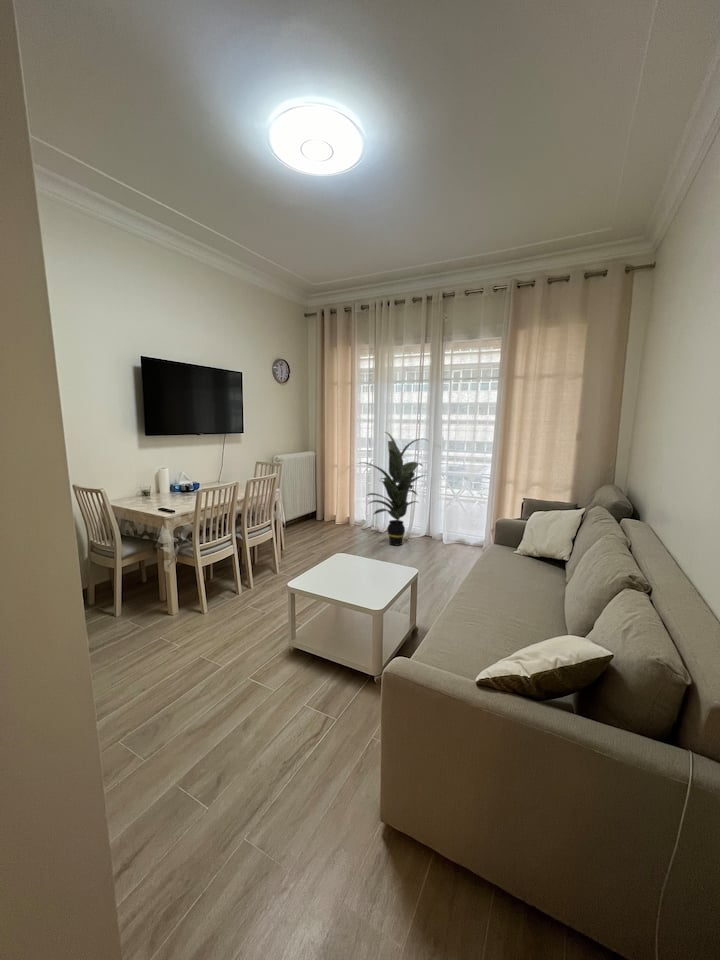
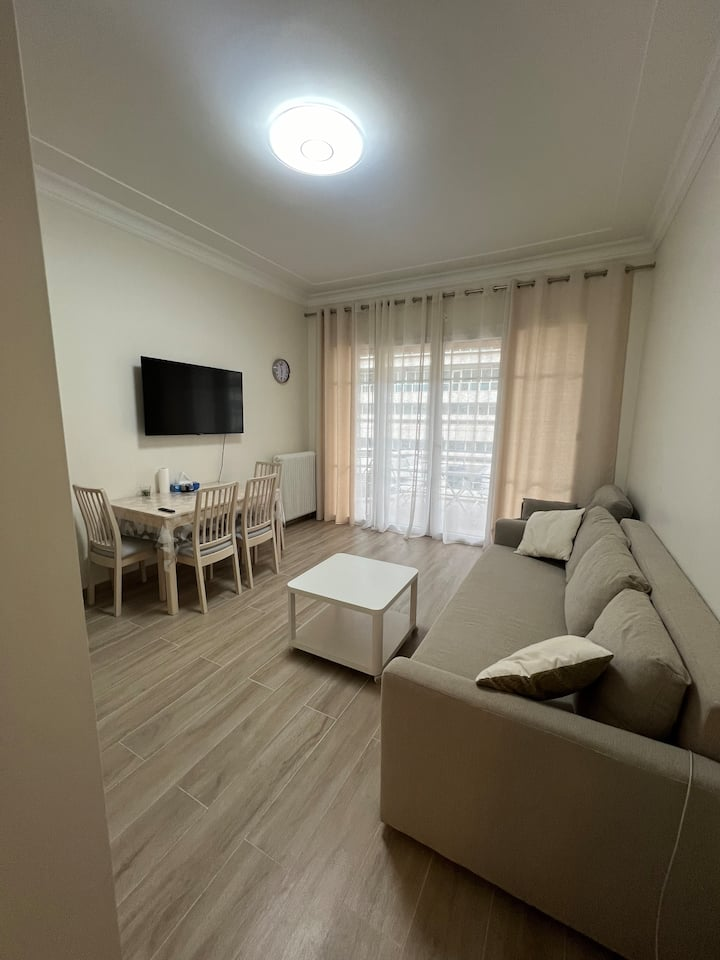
- indoor plant [356,431,430,547]
